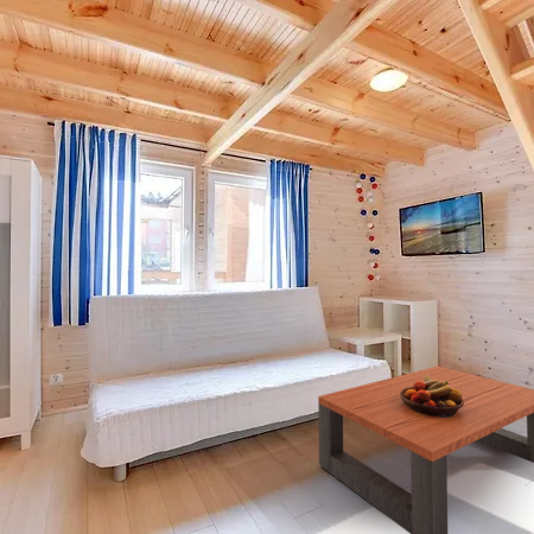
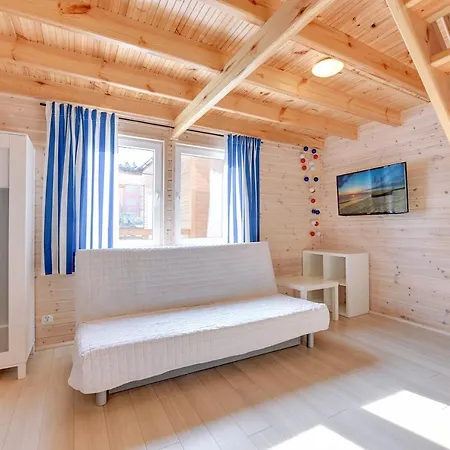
- coffee table [317,365,534,534]
- fruit bowl [400,375,464,418]
